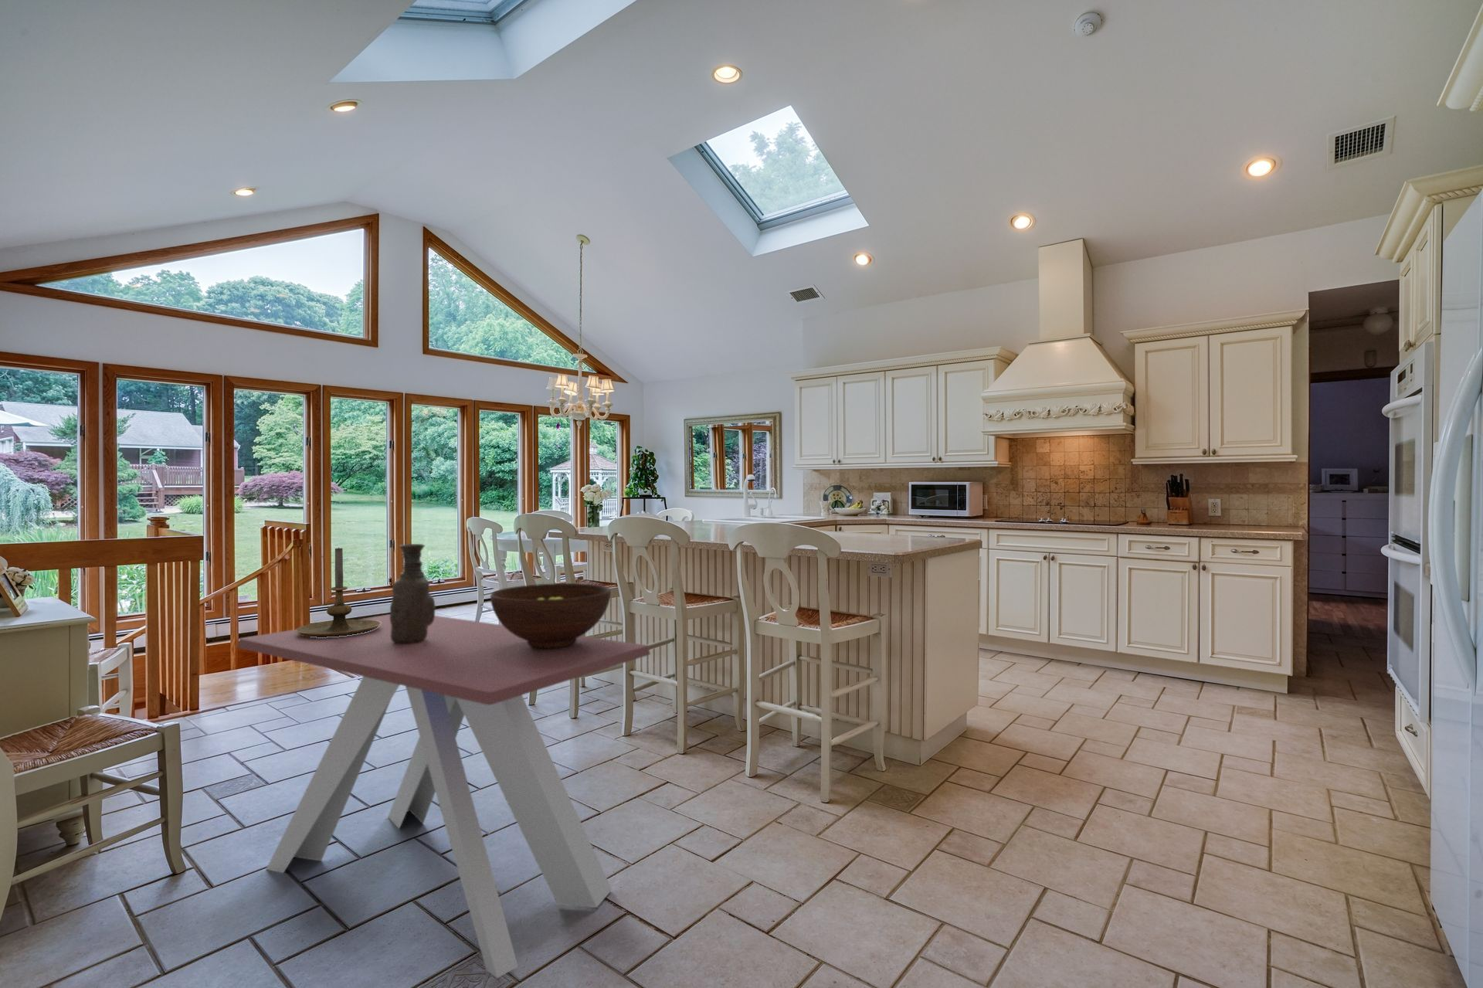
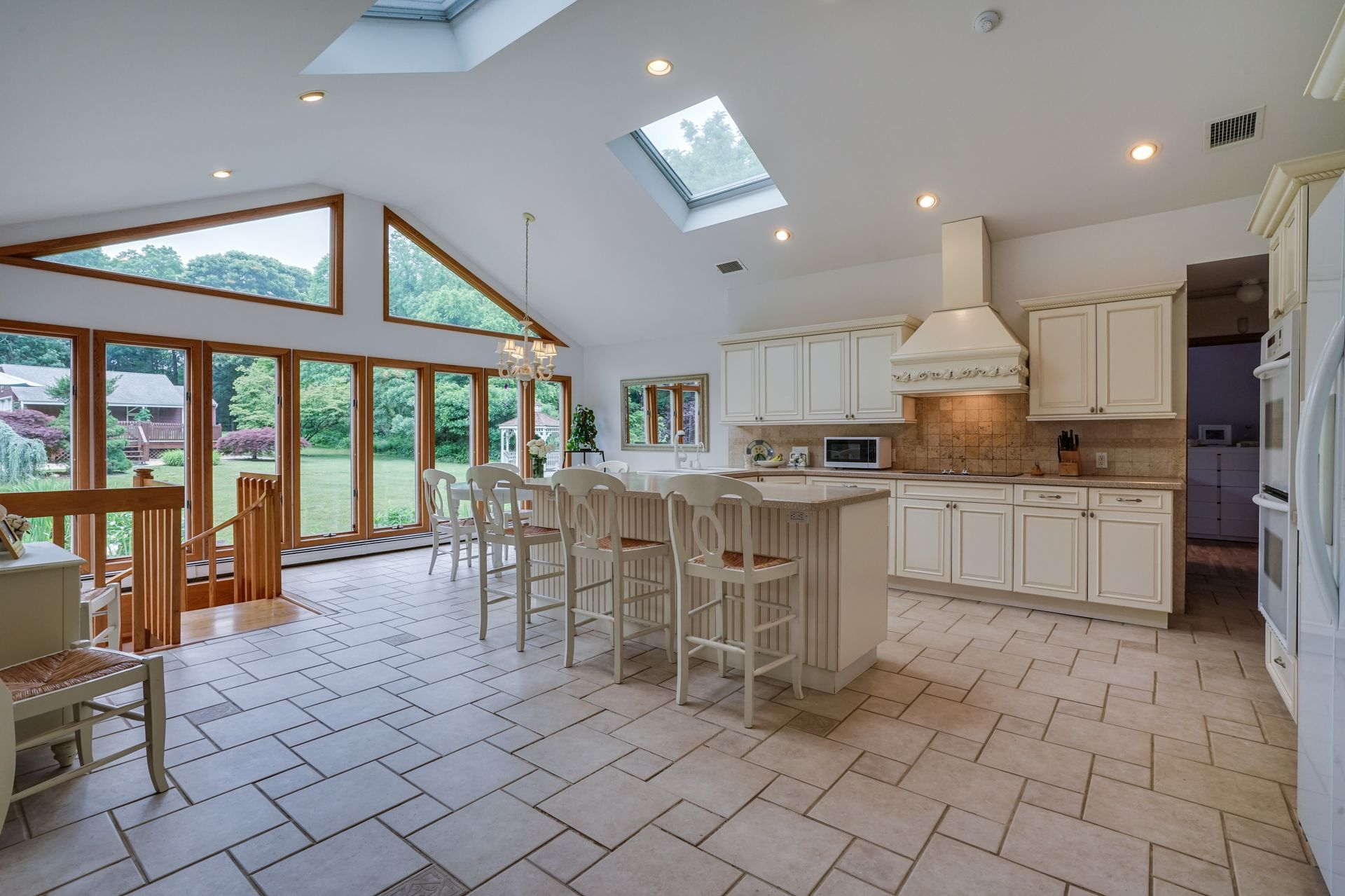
- candle holder [295,546,380,637]
- dining table [236,613,652,979]
- vase [389,543,437,644]
- fruit bowl [490,582,612,648]
